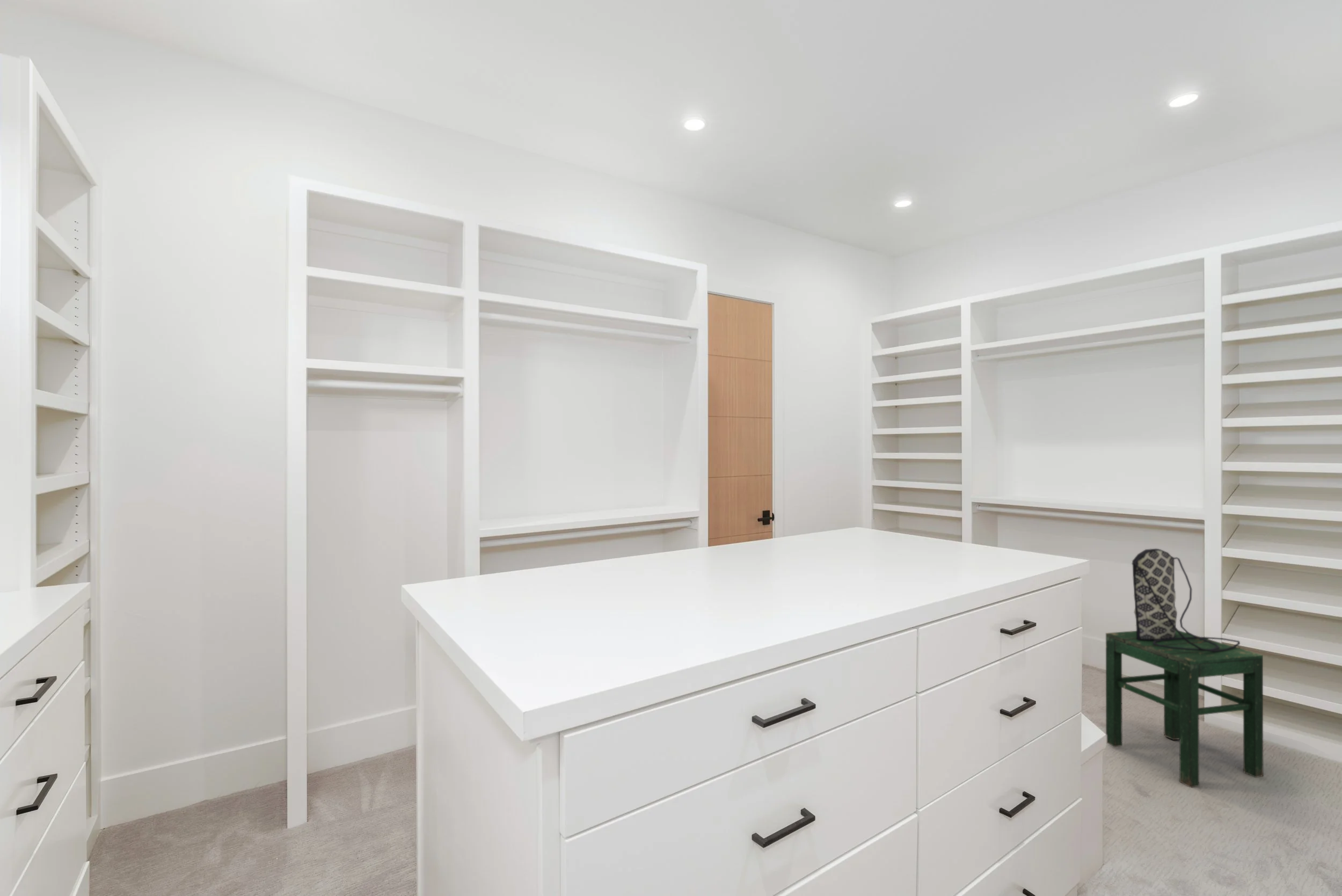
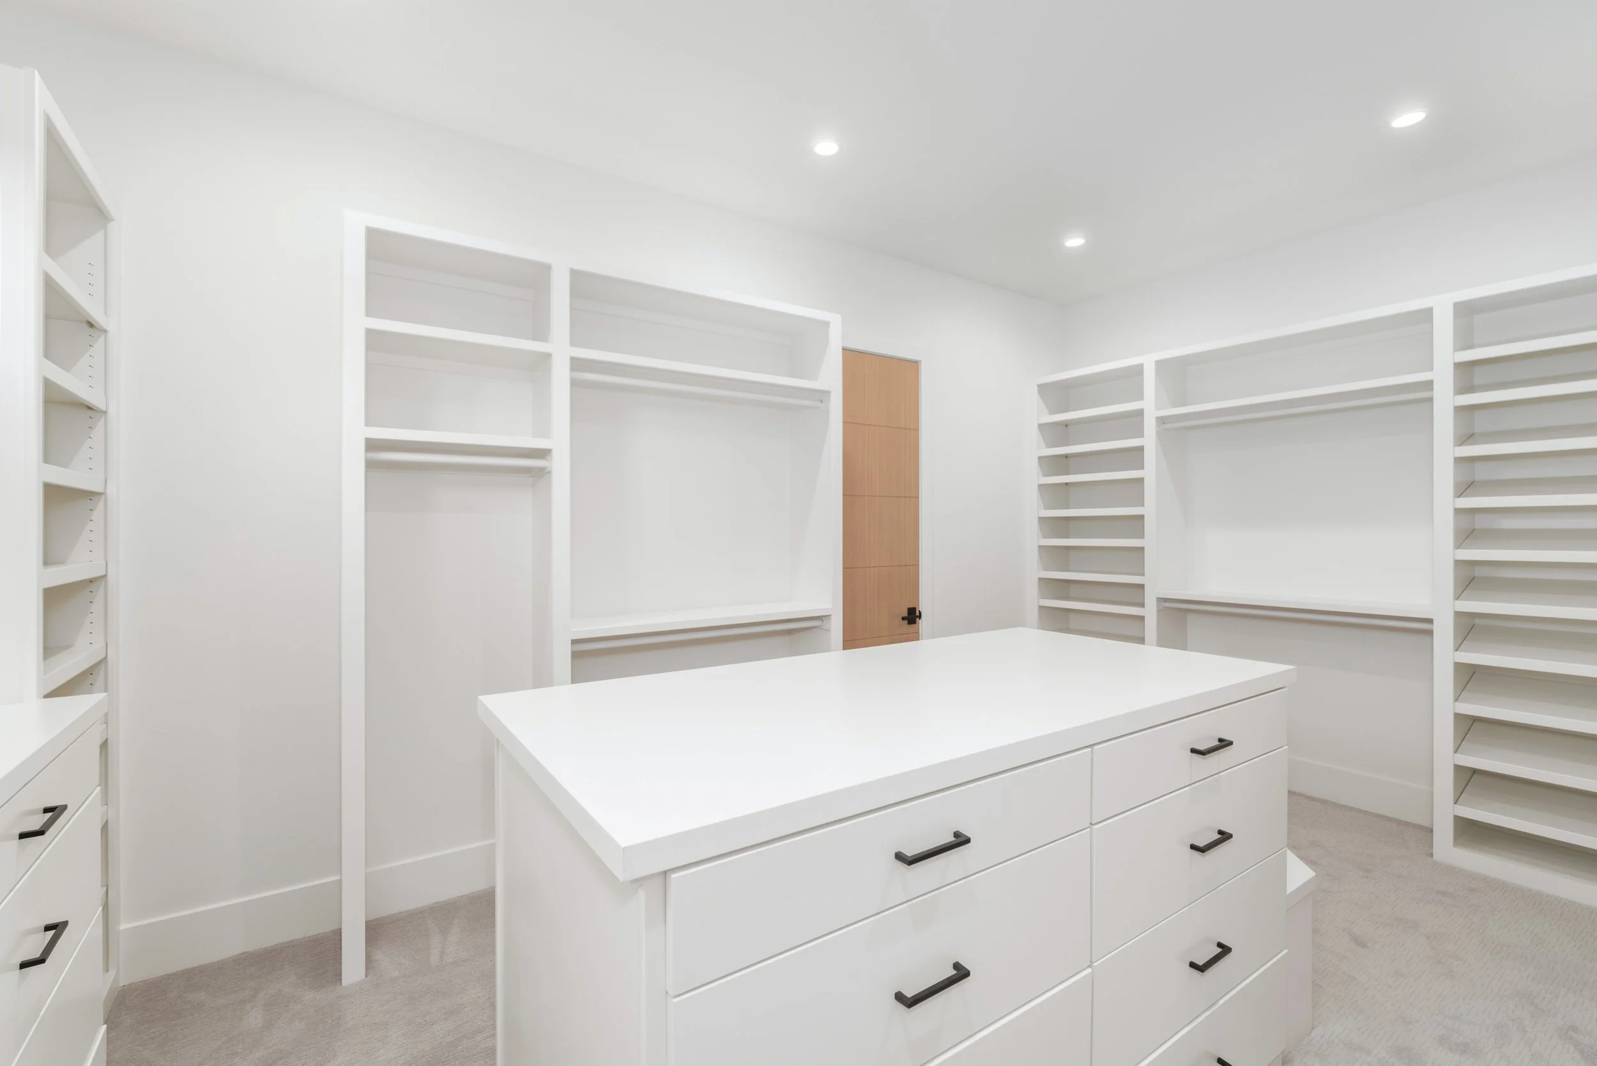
- handbag [1131,548,1241,652]
- stool [1105,630,1264,788]
